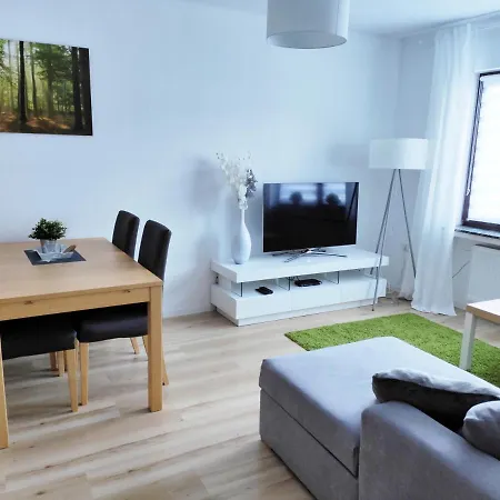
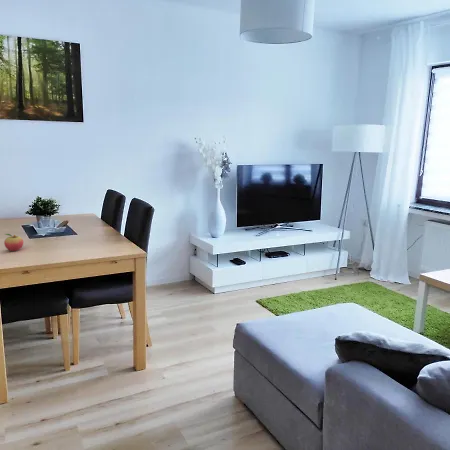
+ fruit [3,233,24,252]
